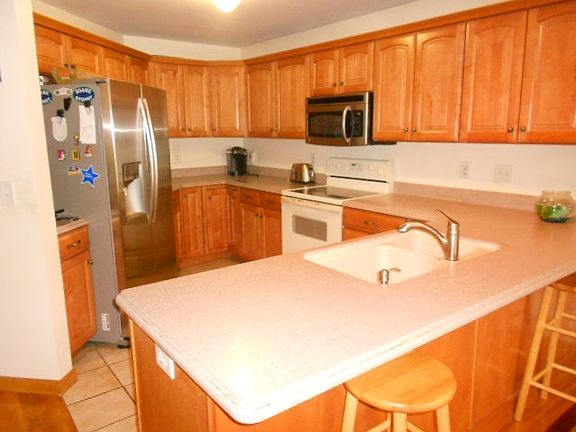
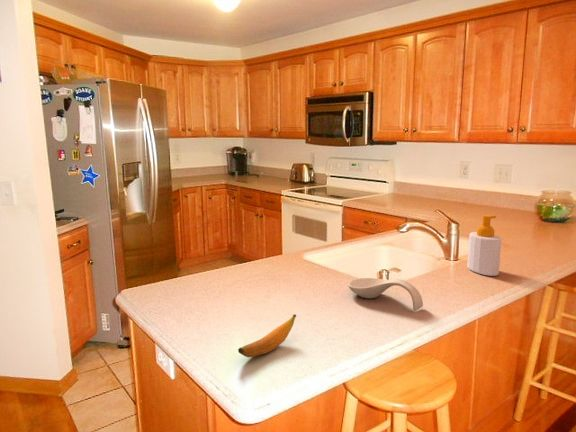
+ banana [237,313,297,358]
+ spoon rest [347,277,424,312]
+ soap bottle [466,214,503,277]
